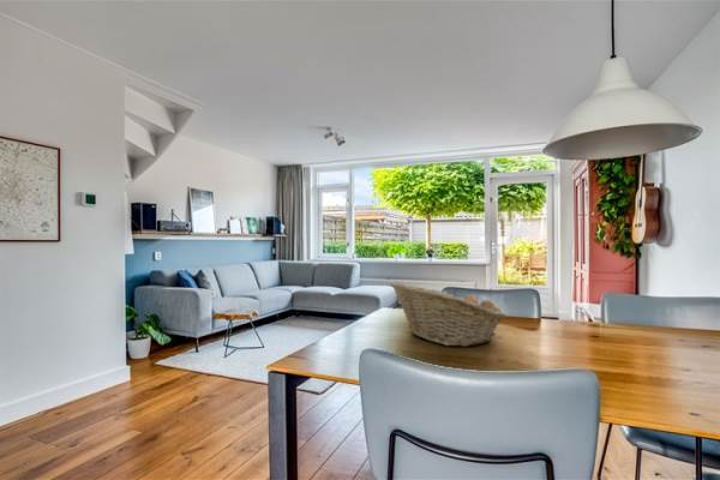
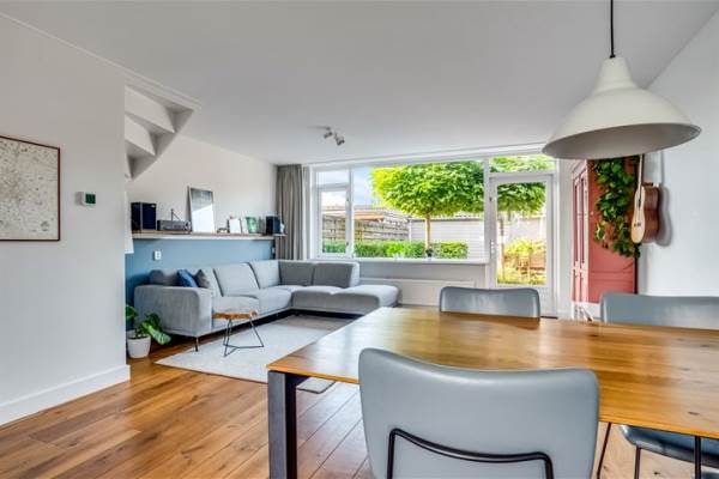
- fruit basket [389,281,508,348]
